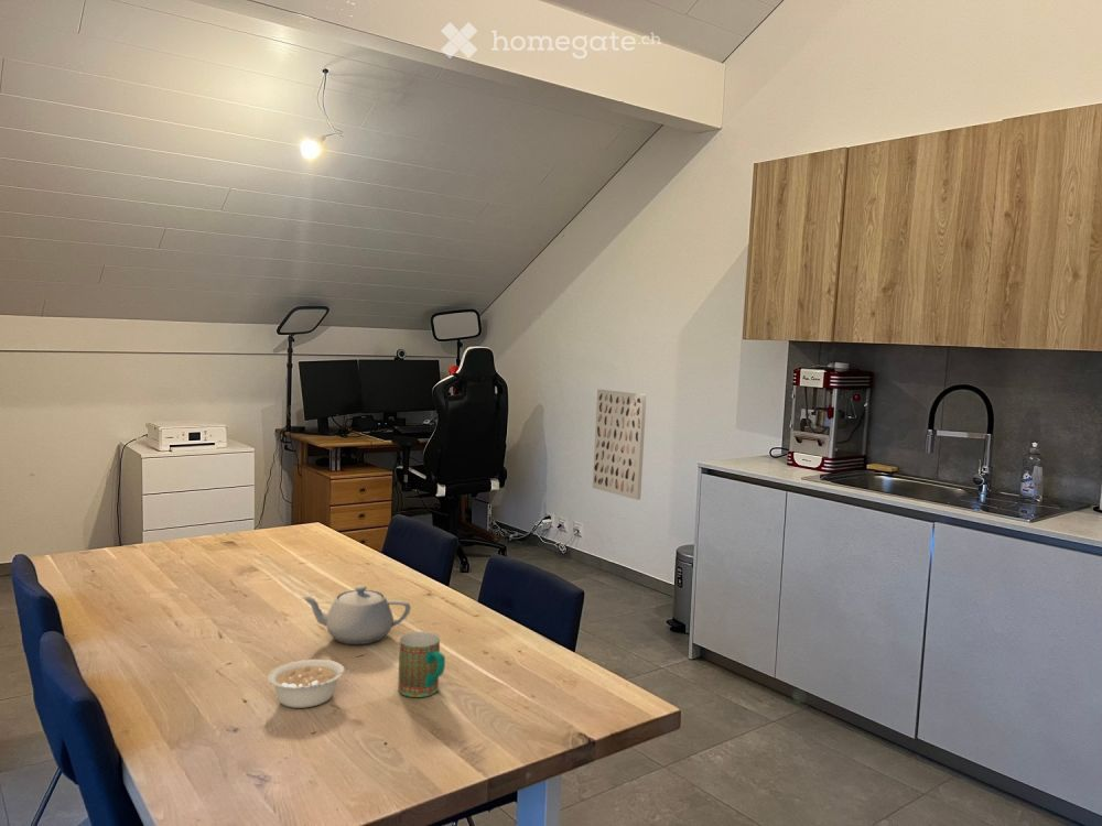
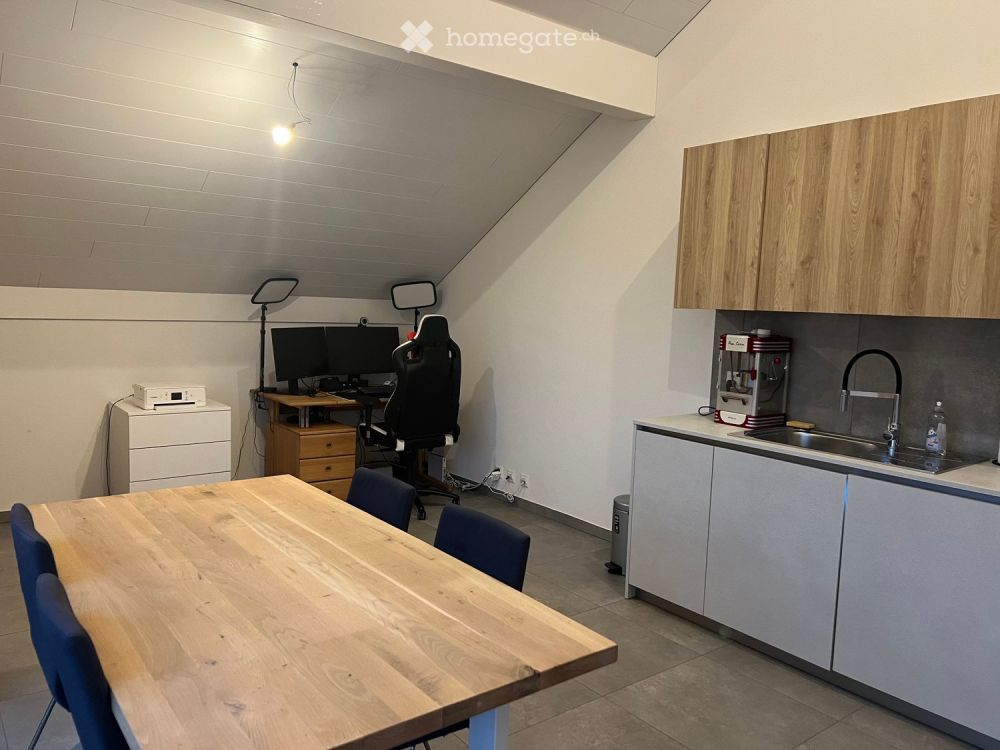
- teapot [301,584,412,645]
- legume [267,659,360,709]
- mug [397,631,446,698]
- wall art [592,389,647,501]
